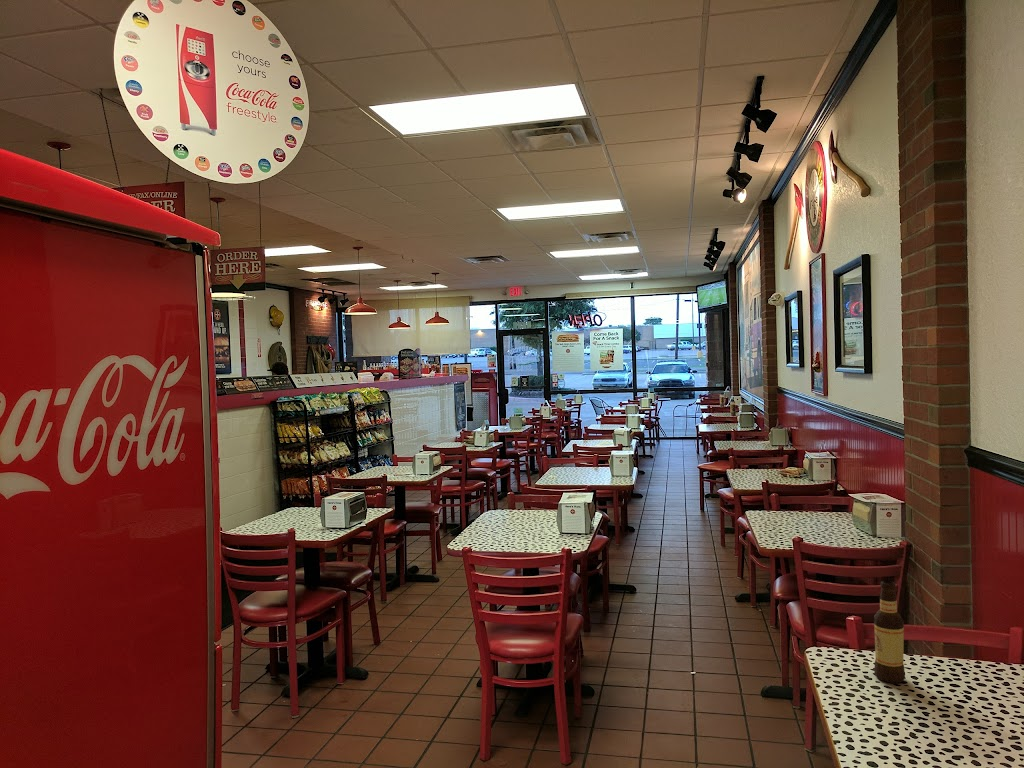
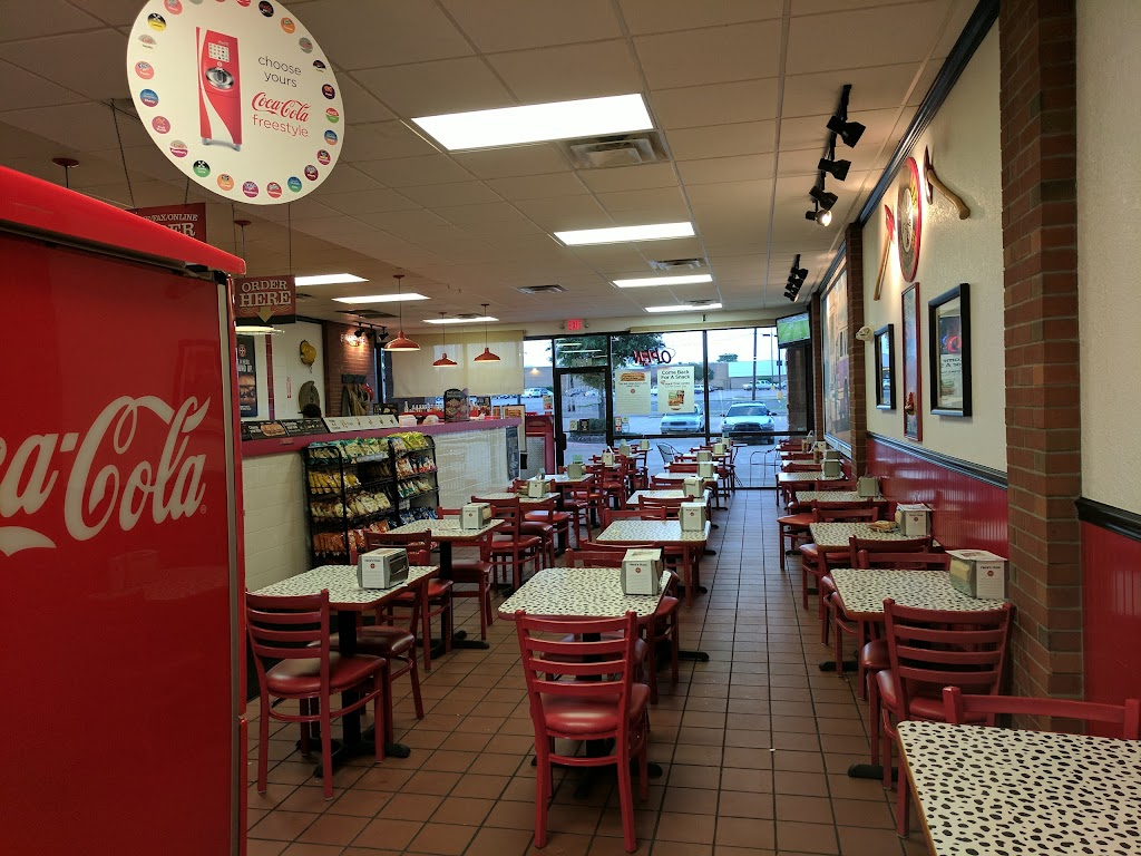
- bottle [873,580,906,684]
